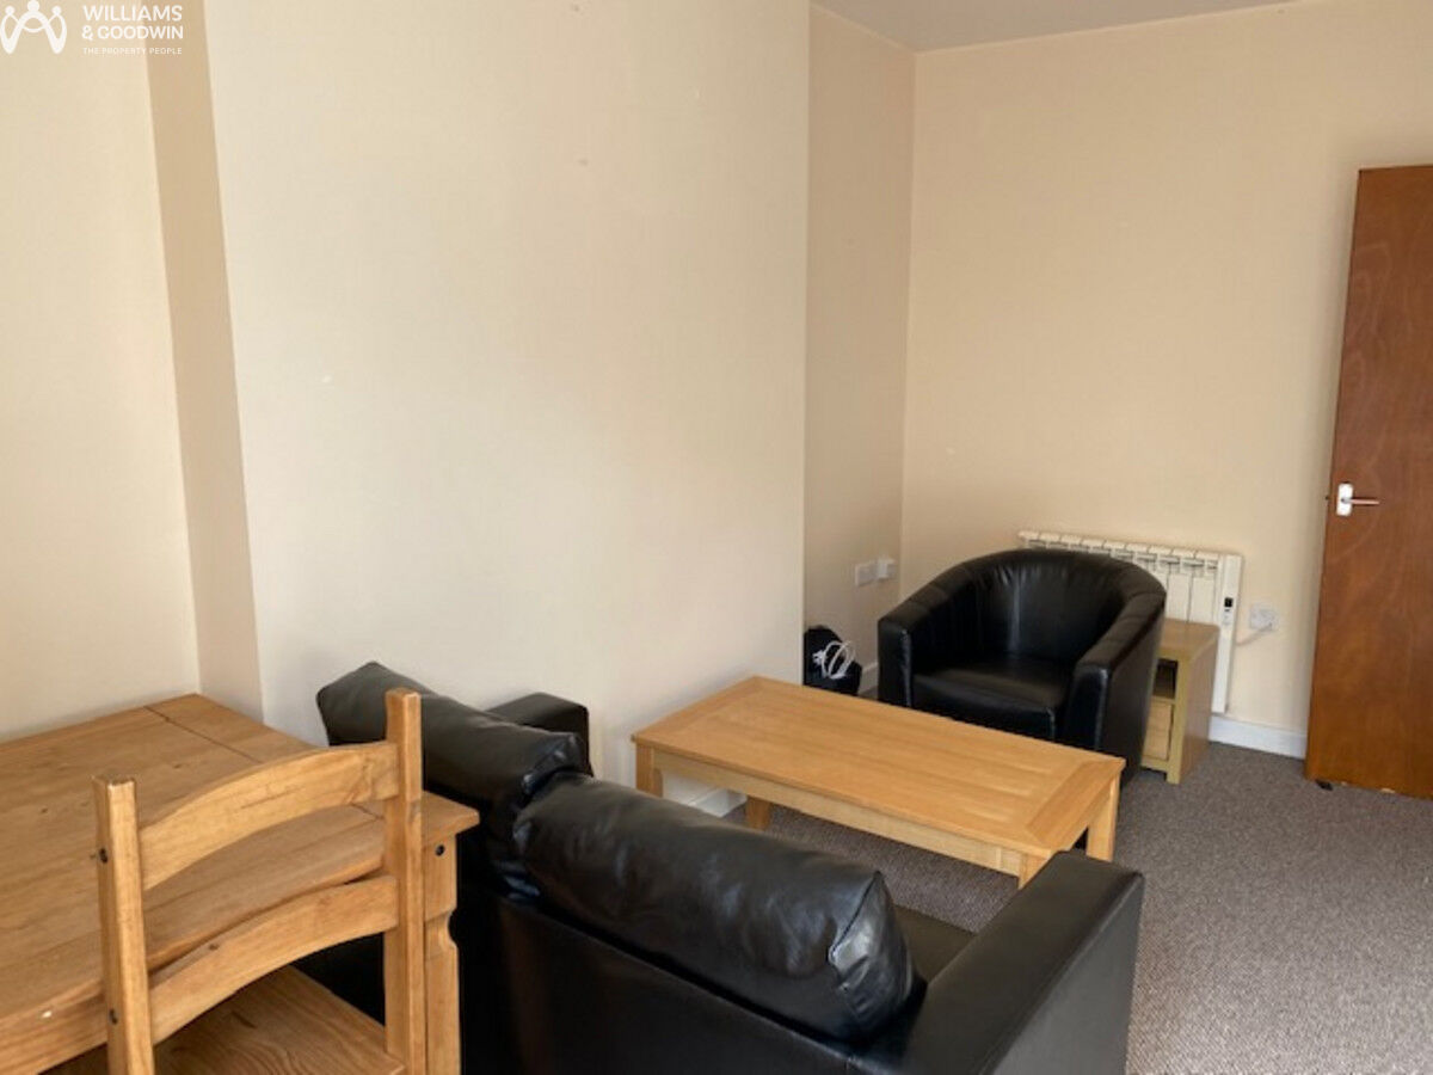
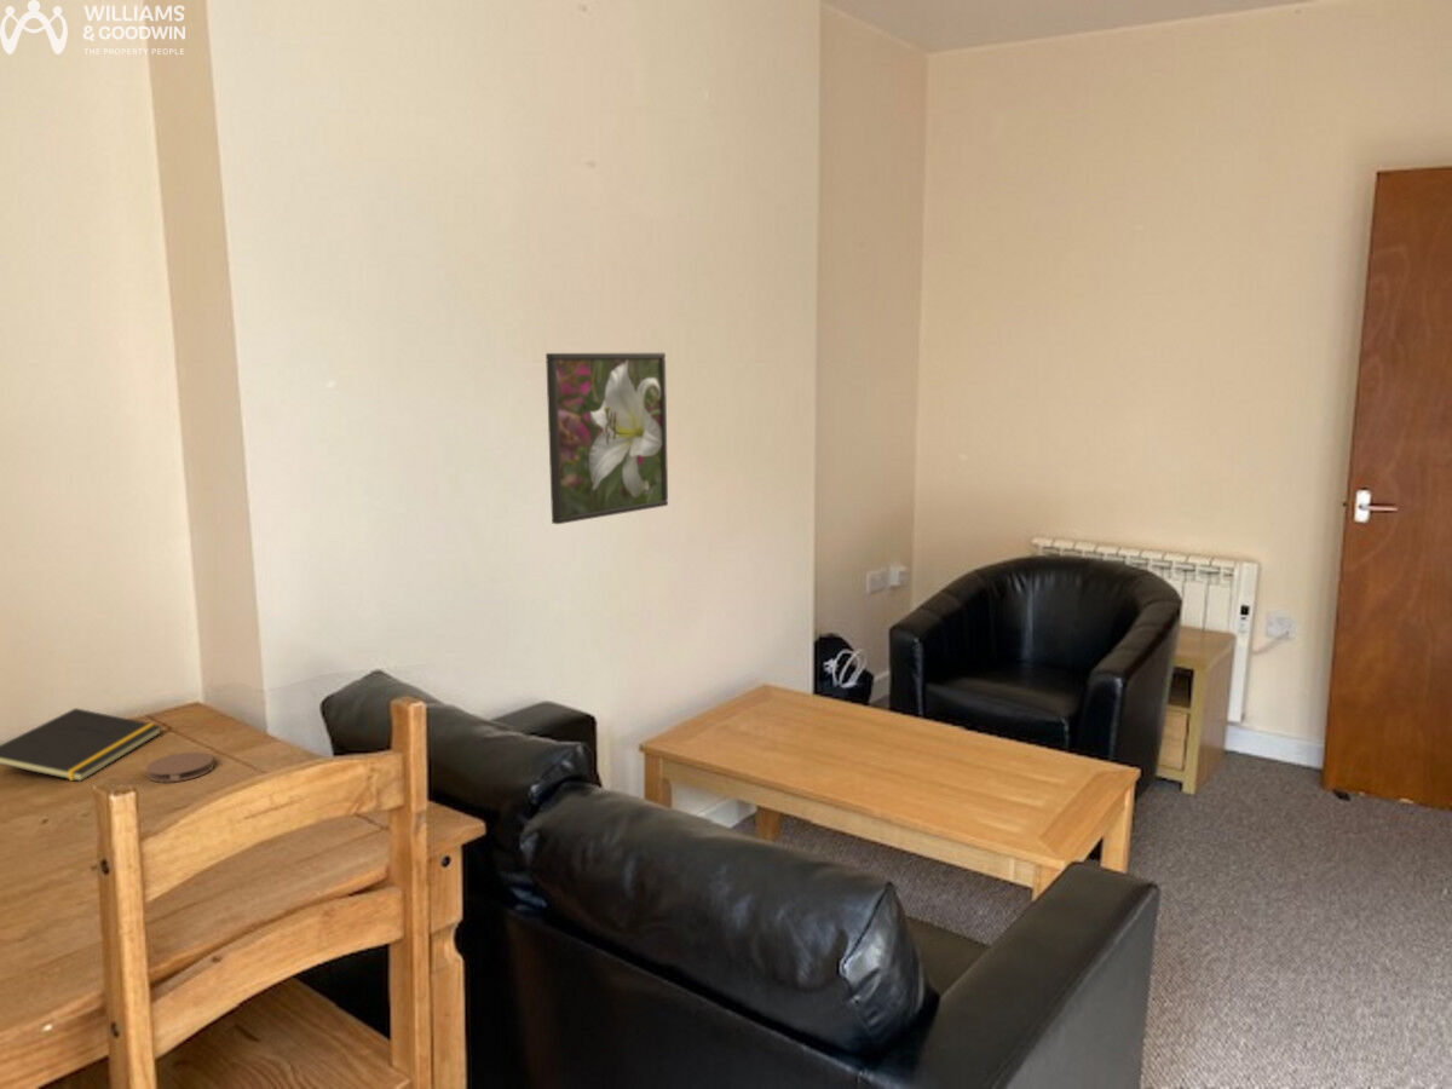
+ coaster [145,750,215,784]
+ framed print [544,352,669,525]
+ notepad [0,707,163,783]
